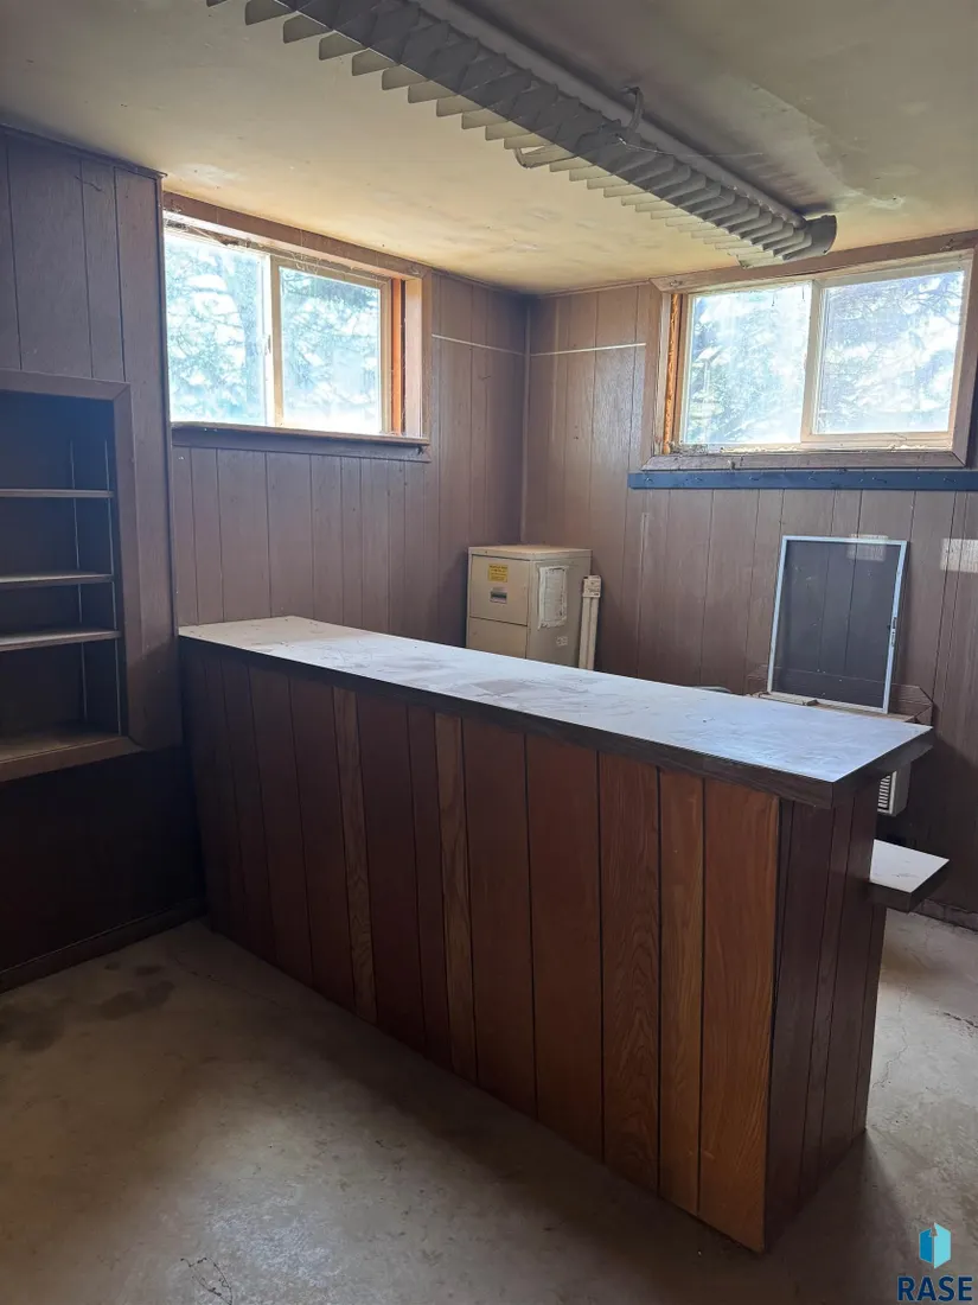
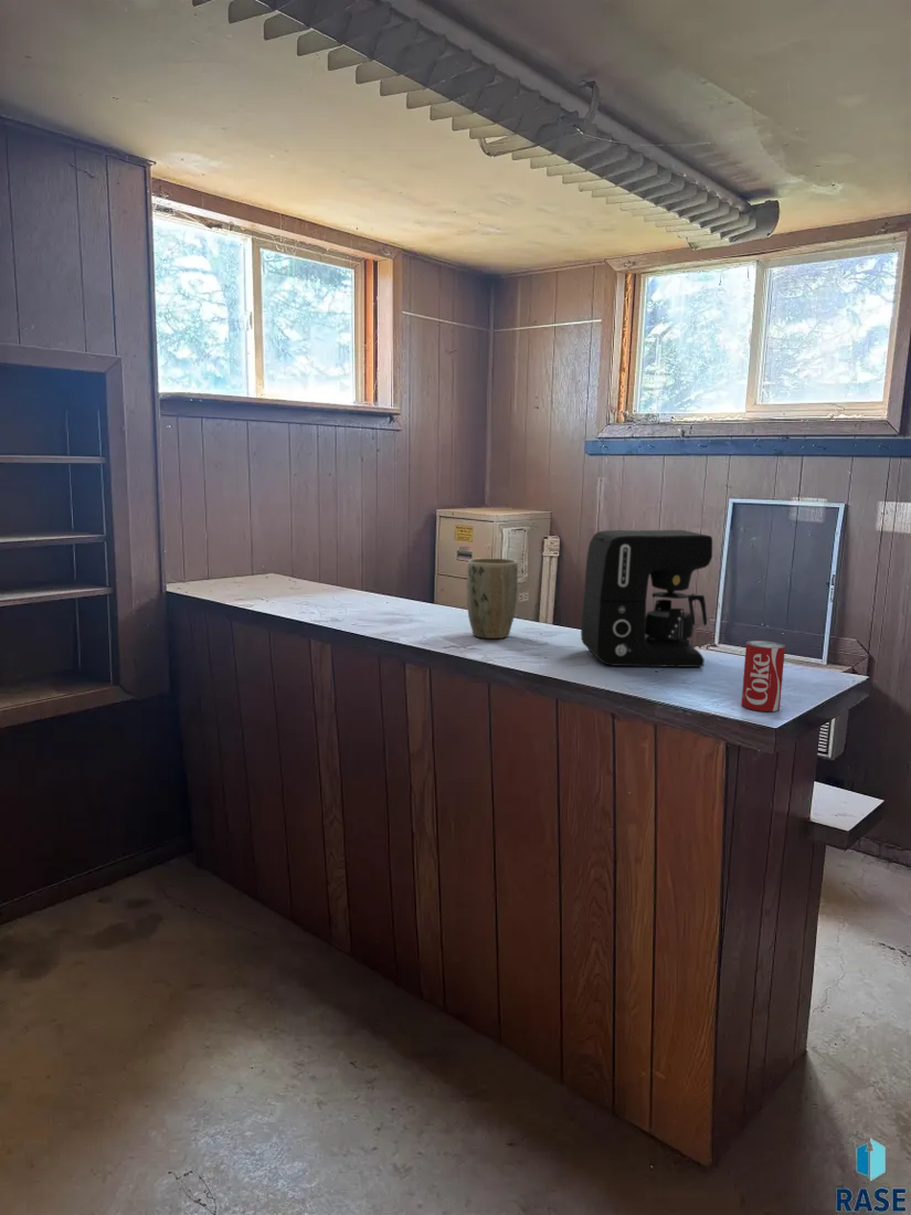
+ plant pot [466,557,519,640]
+ coffee maker [580,529,713,668]
+ beverage can [740,640,786,712]
